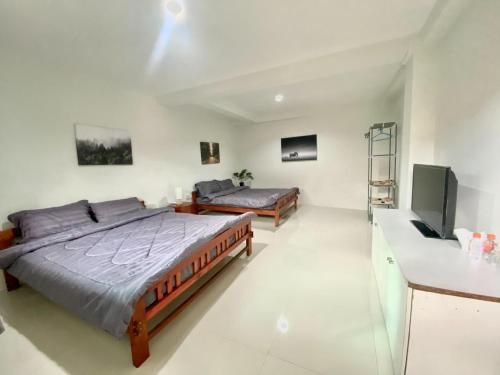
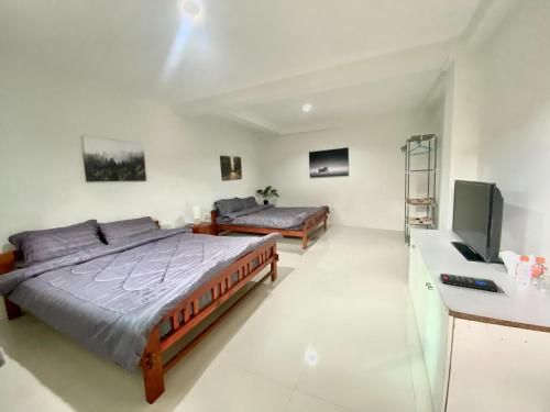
+ remote control [439,272,499,292]
